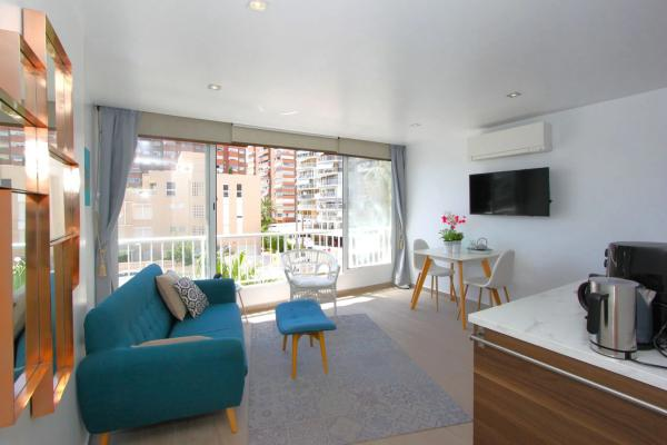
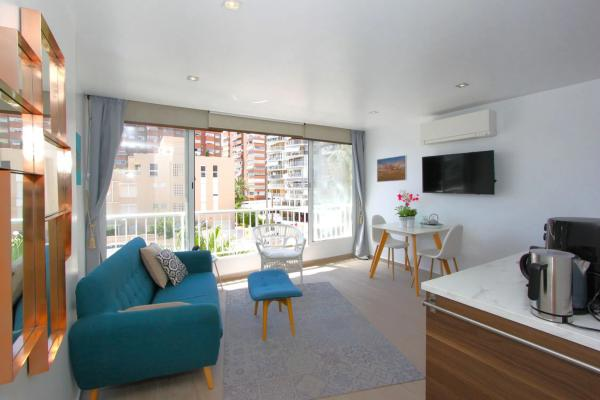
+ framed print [376,154,408,183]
